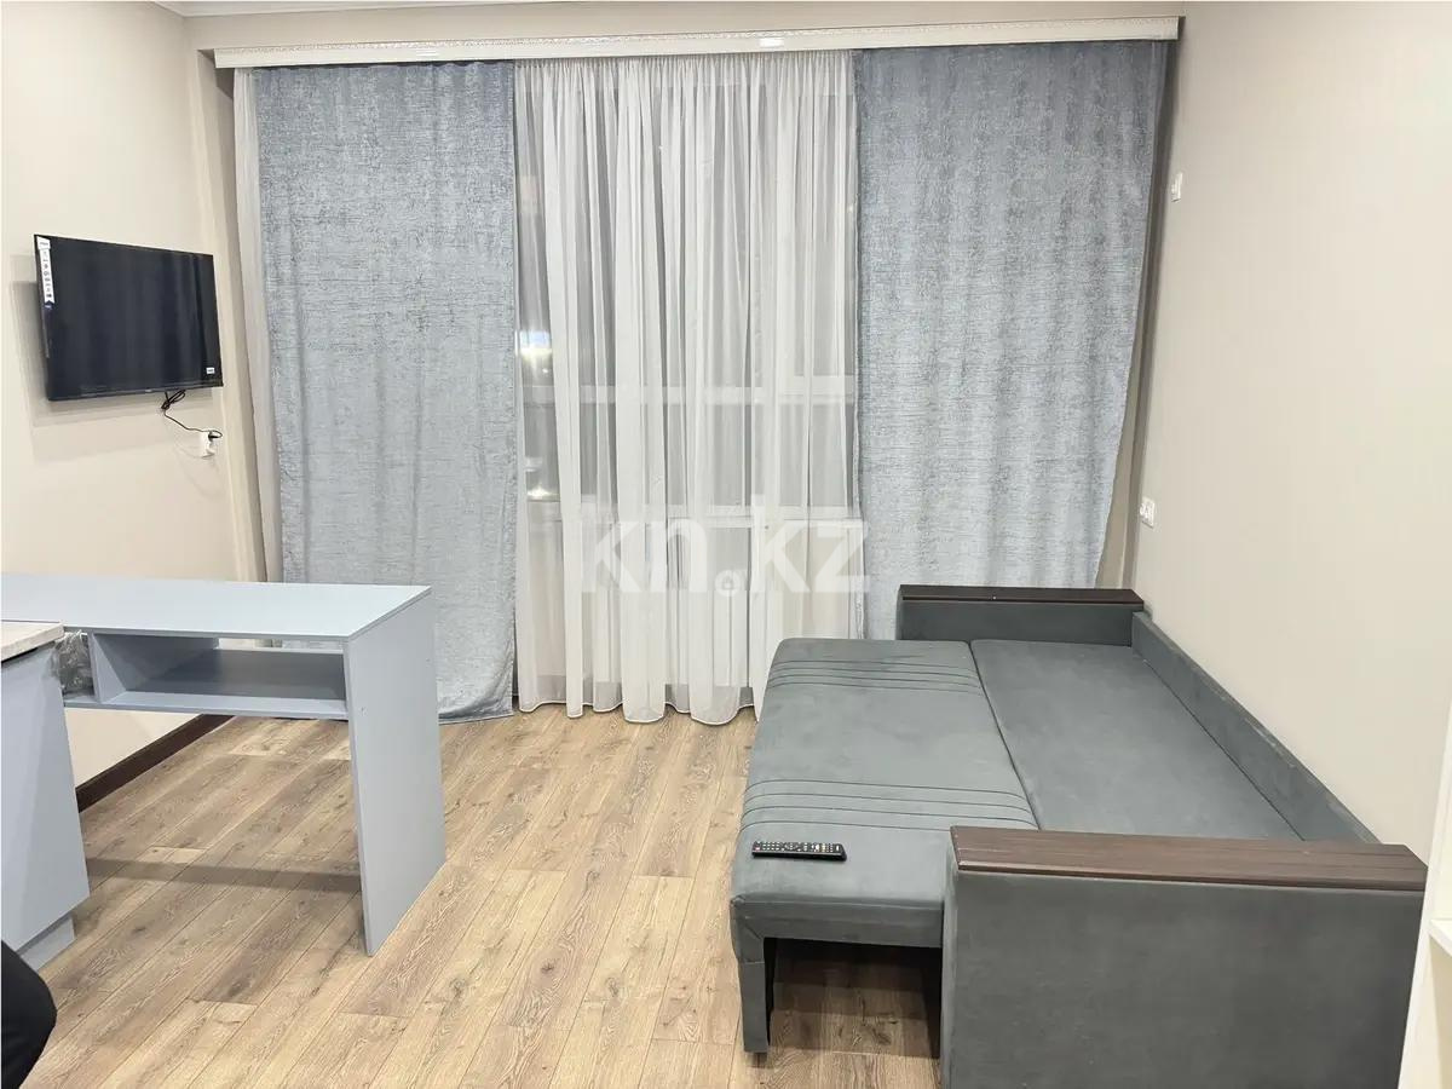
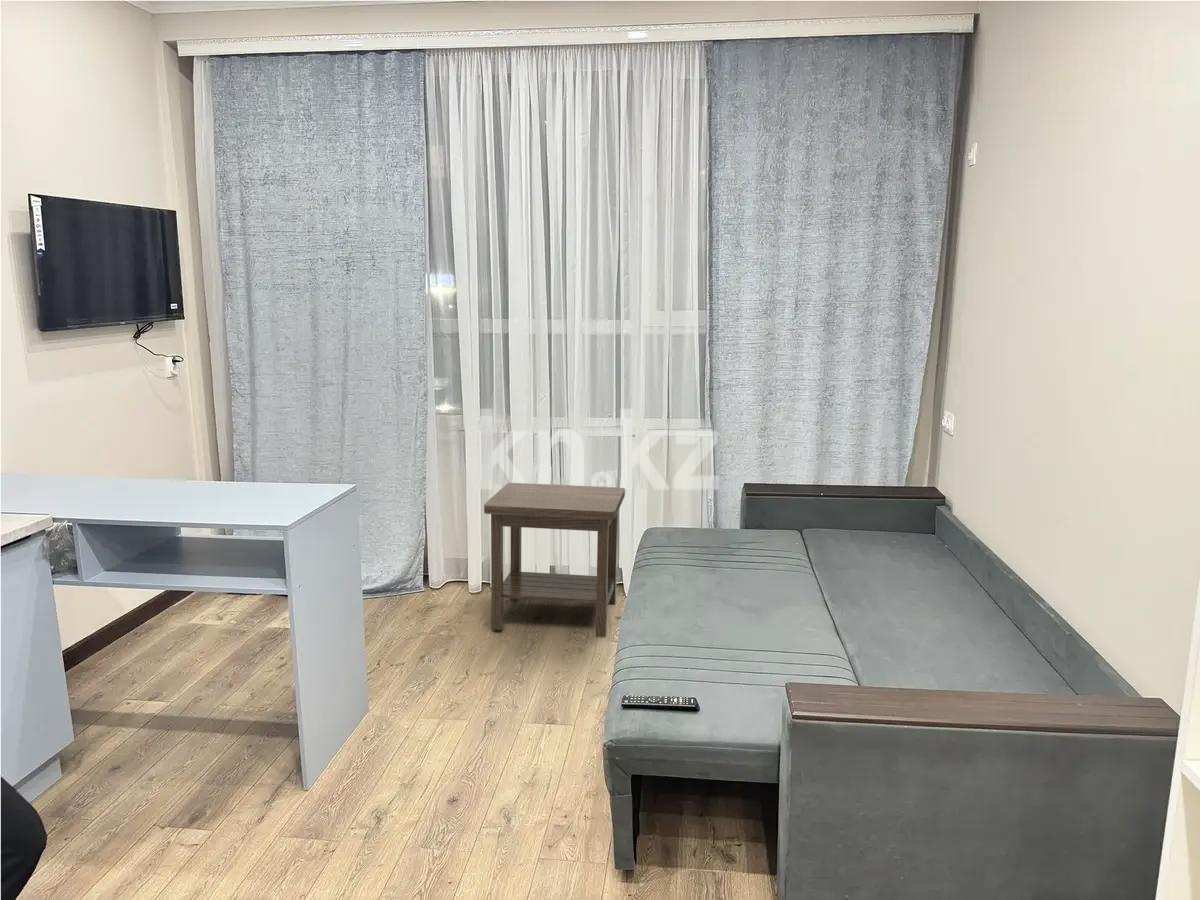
+ side table [483,482,626,638]
